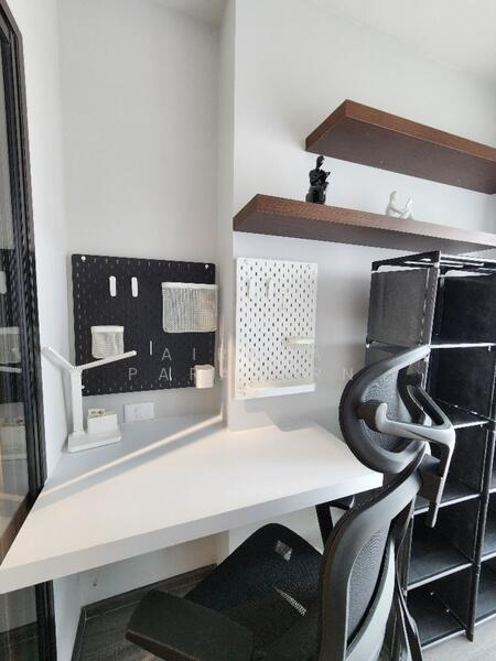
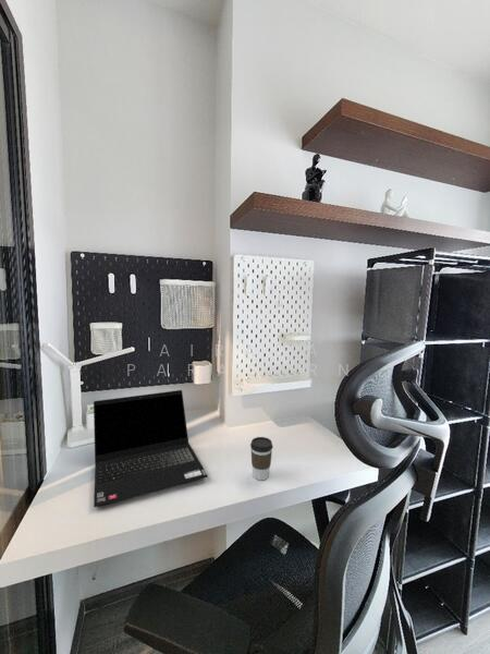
+ coffee cup [249,436,273,481]
+ laptop computer [93,389,209,508]
